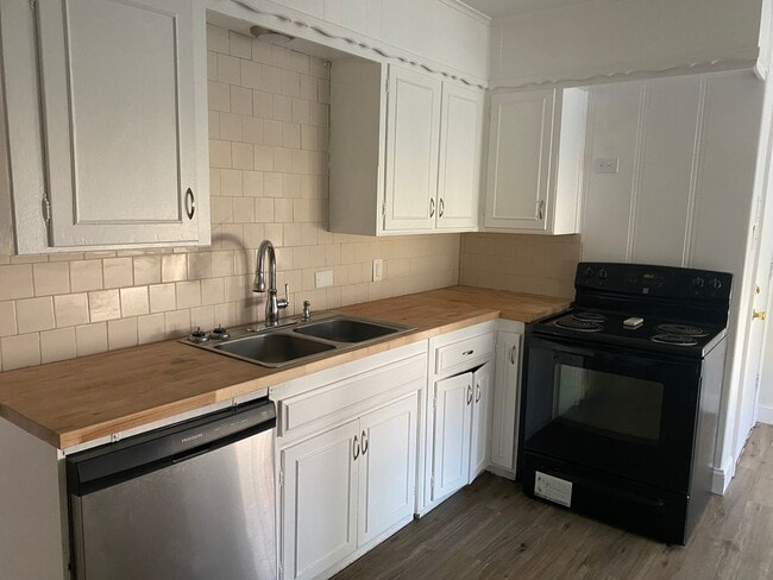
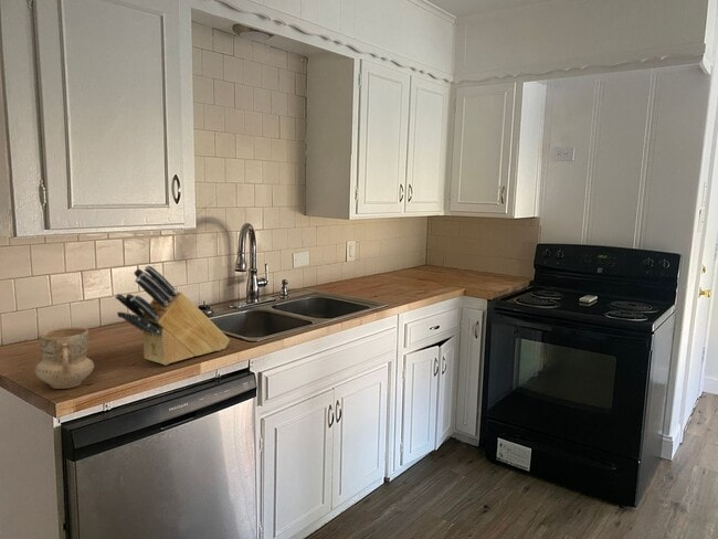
+ knife block [114,264,231,367]
+ mug [34,326,95,390]
